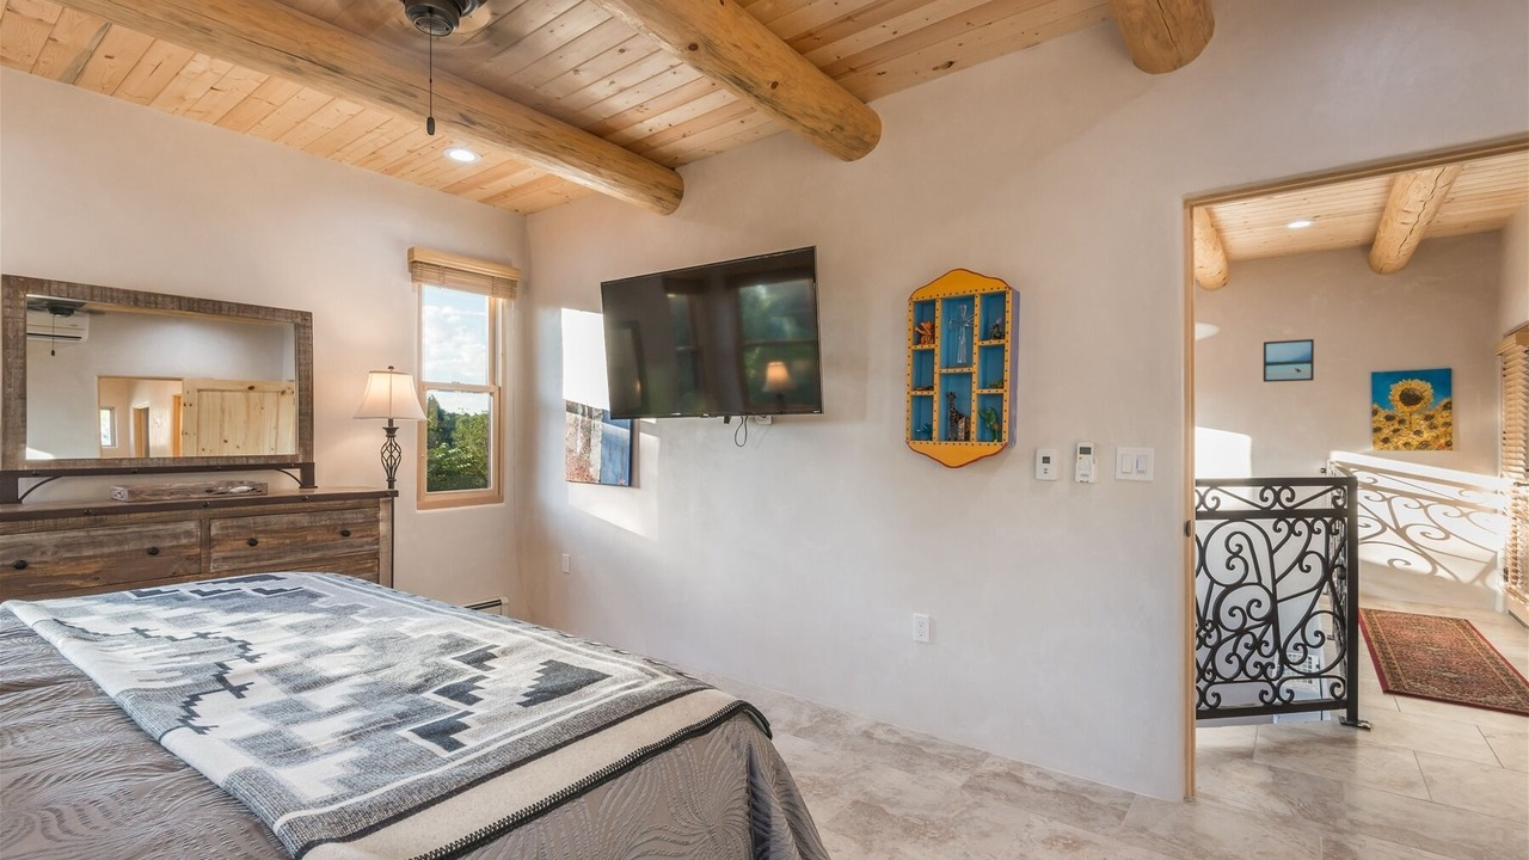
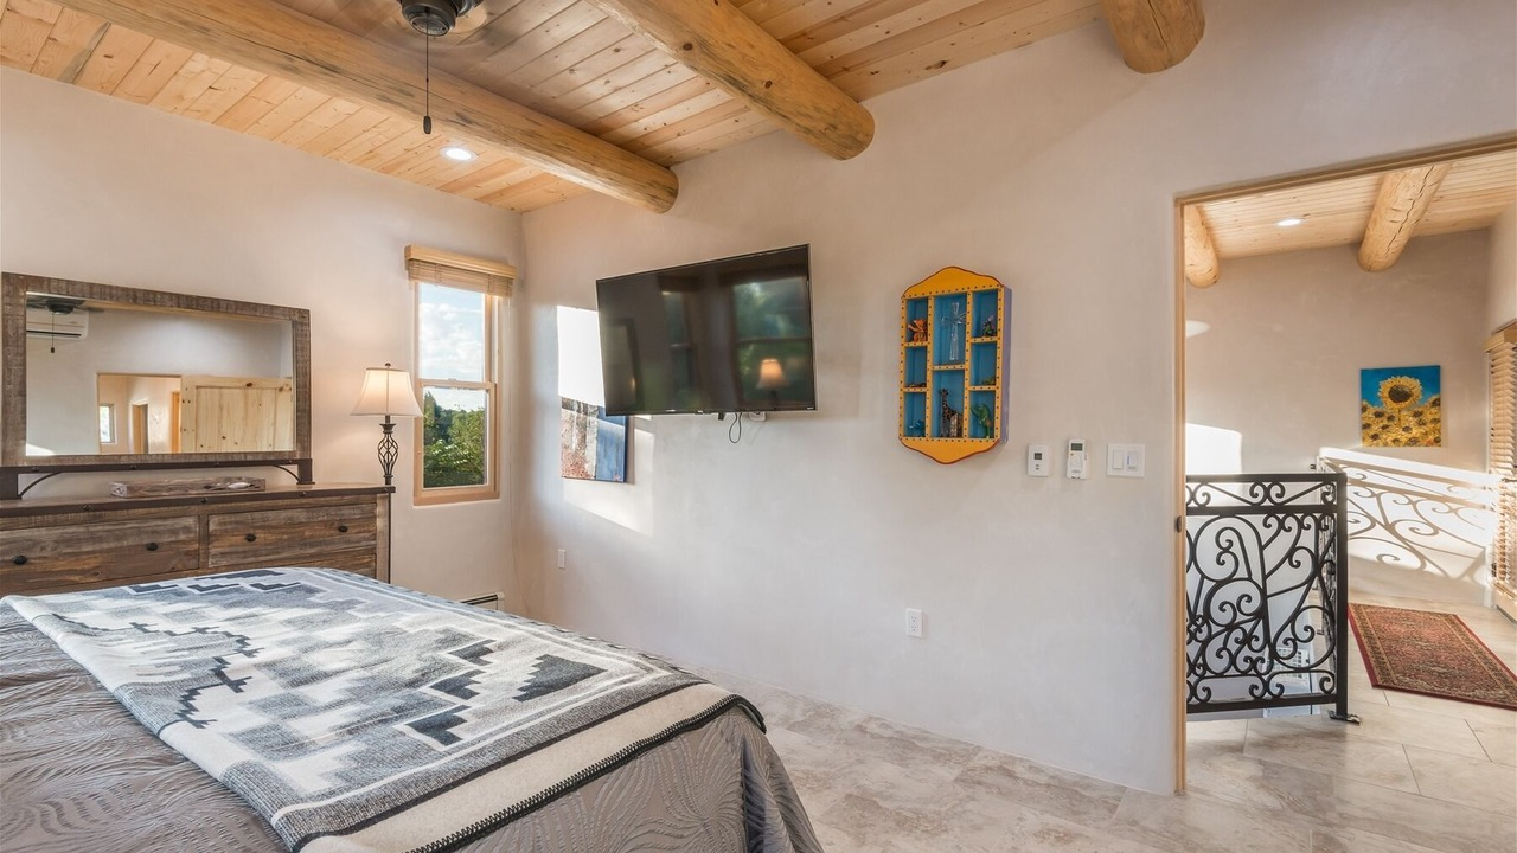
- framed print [1263,338,1315,383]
